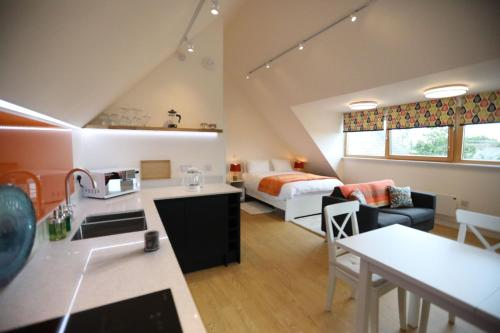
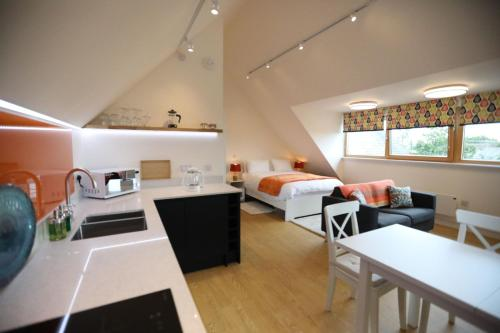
- mug [143,229,161,252]
